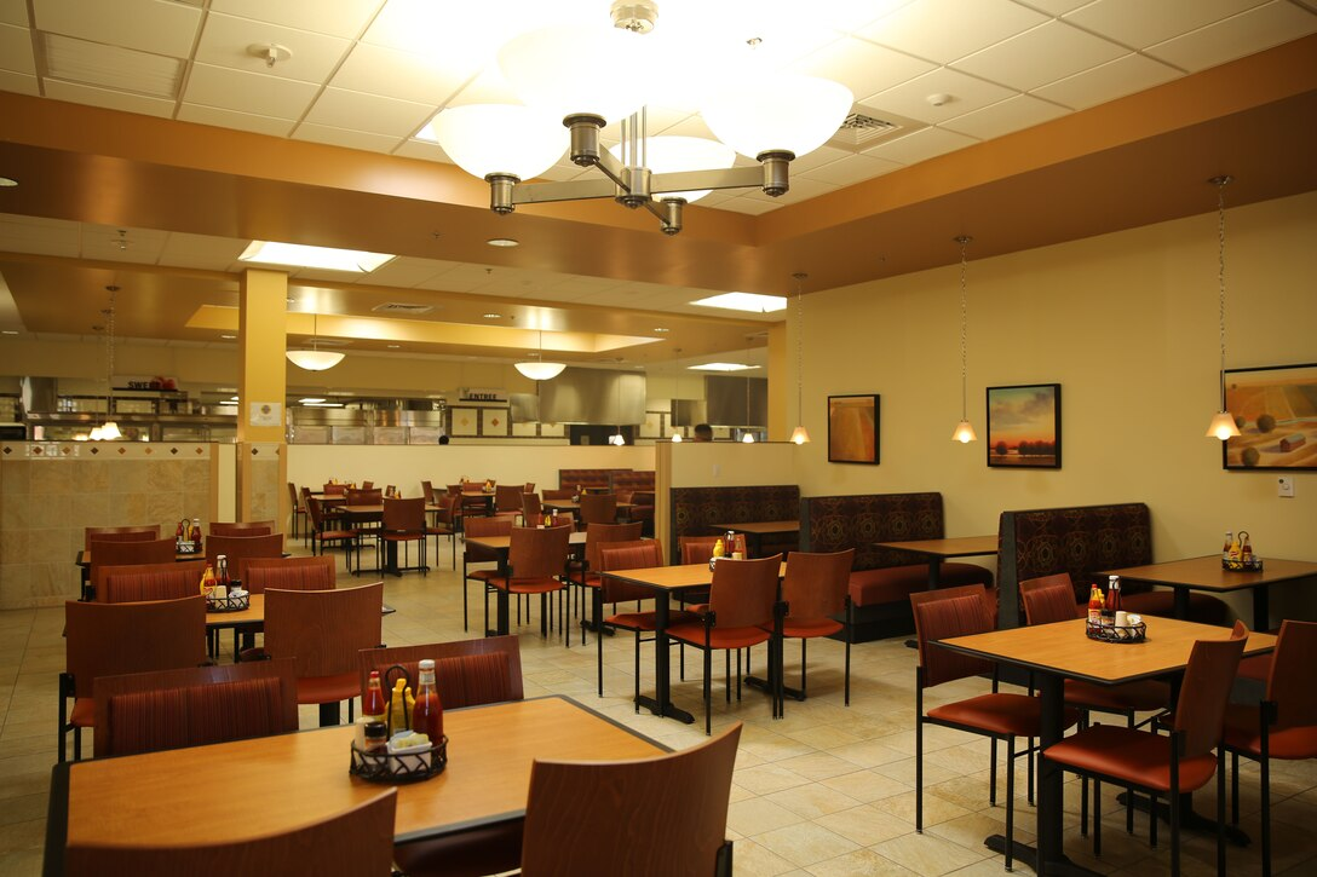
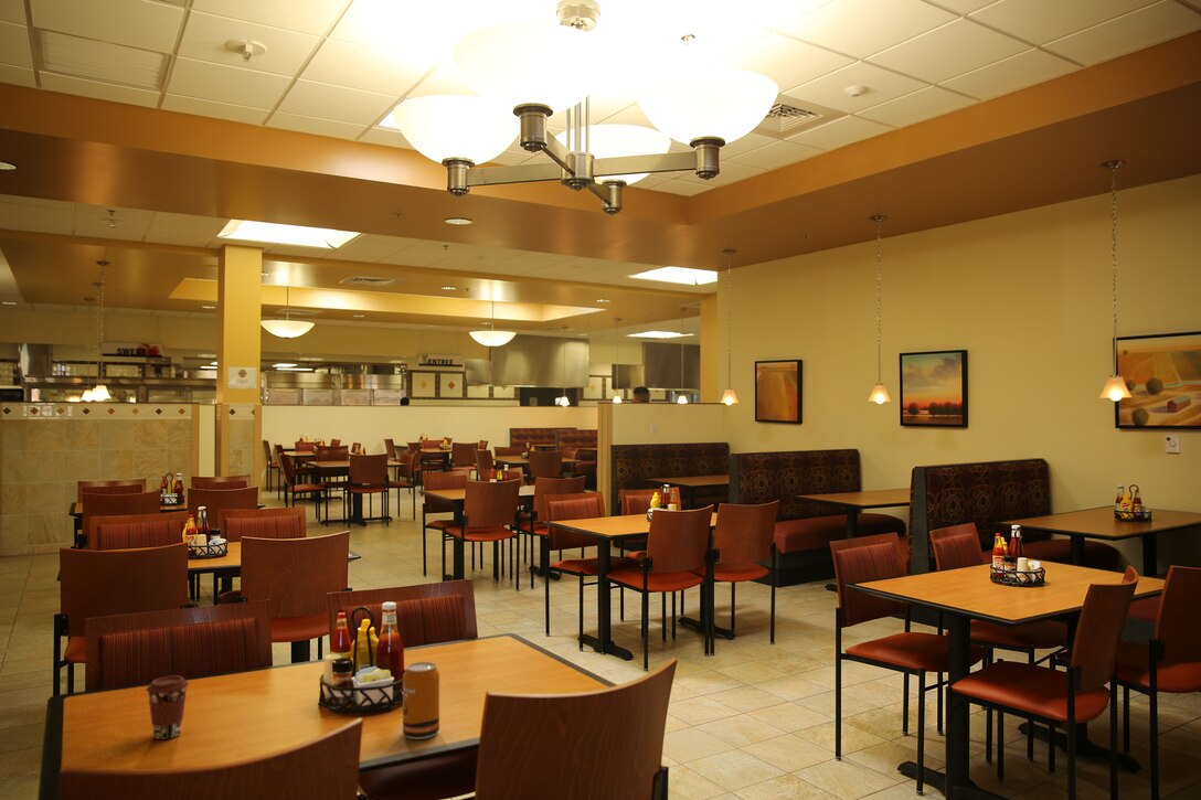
+ soda can [402,661,440,740]
+ coffee cup [145,674,190,740]
